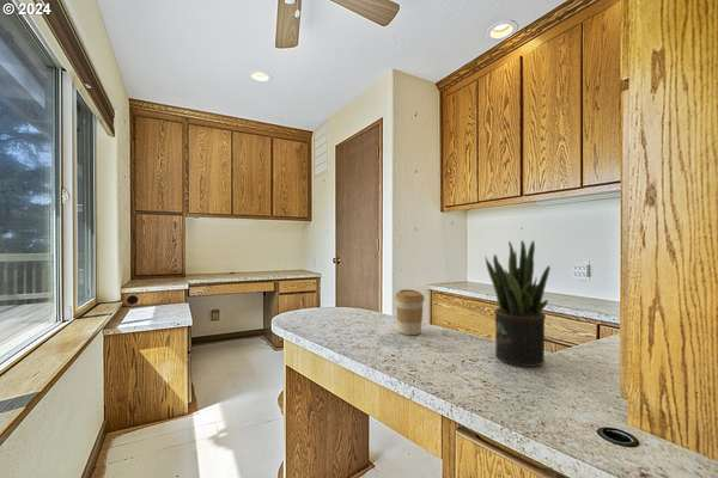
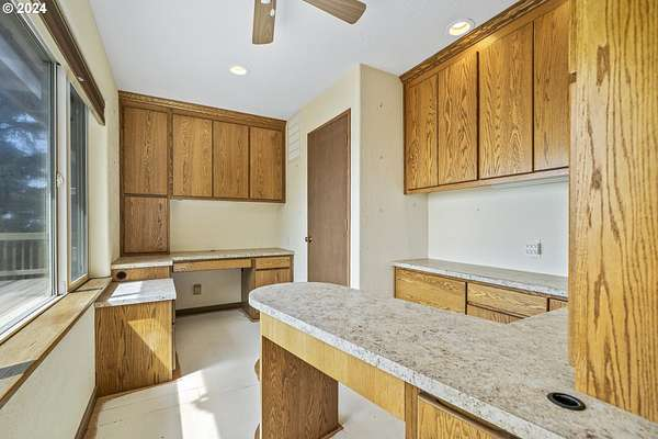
- potted plant [485,239,552,368]
- coffee cup [394,288,426,336]
